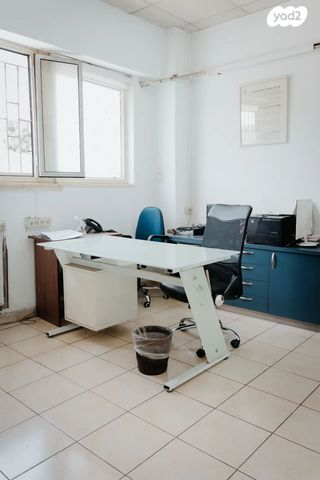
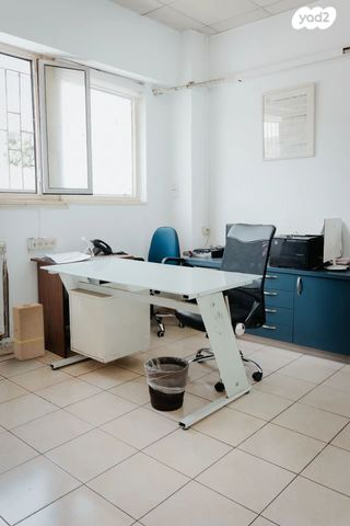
+ cardboard box [11,301,46,362]
